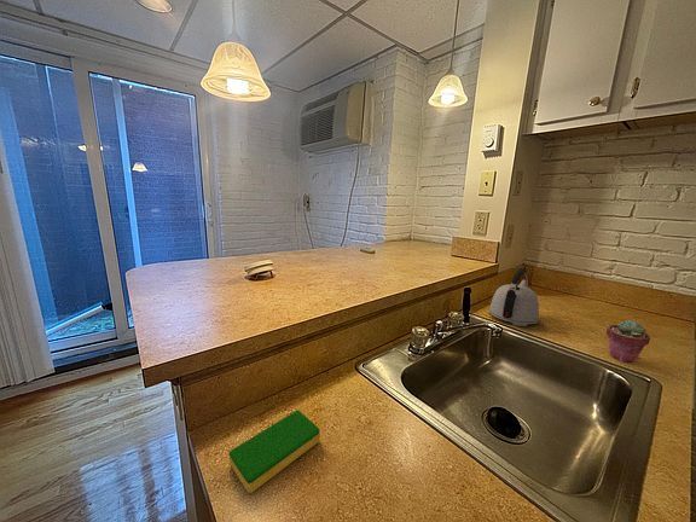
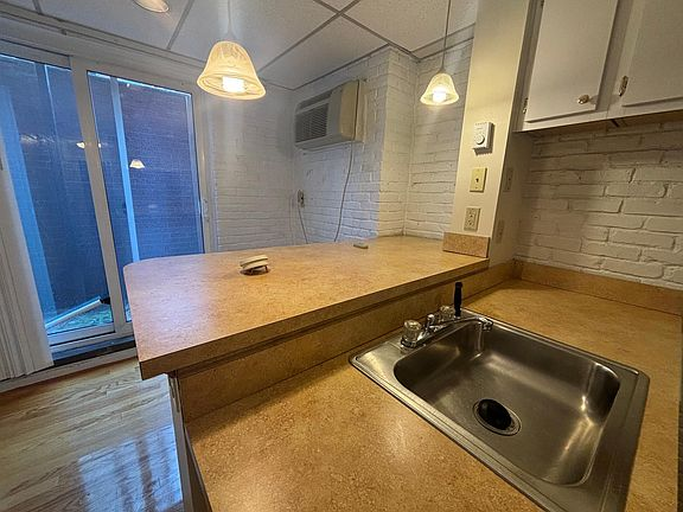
- dish sponge [228,410,321,494]
- potted succulent [605,319,651,364]
- kettle [488,267,540,327]
